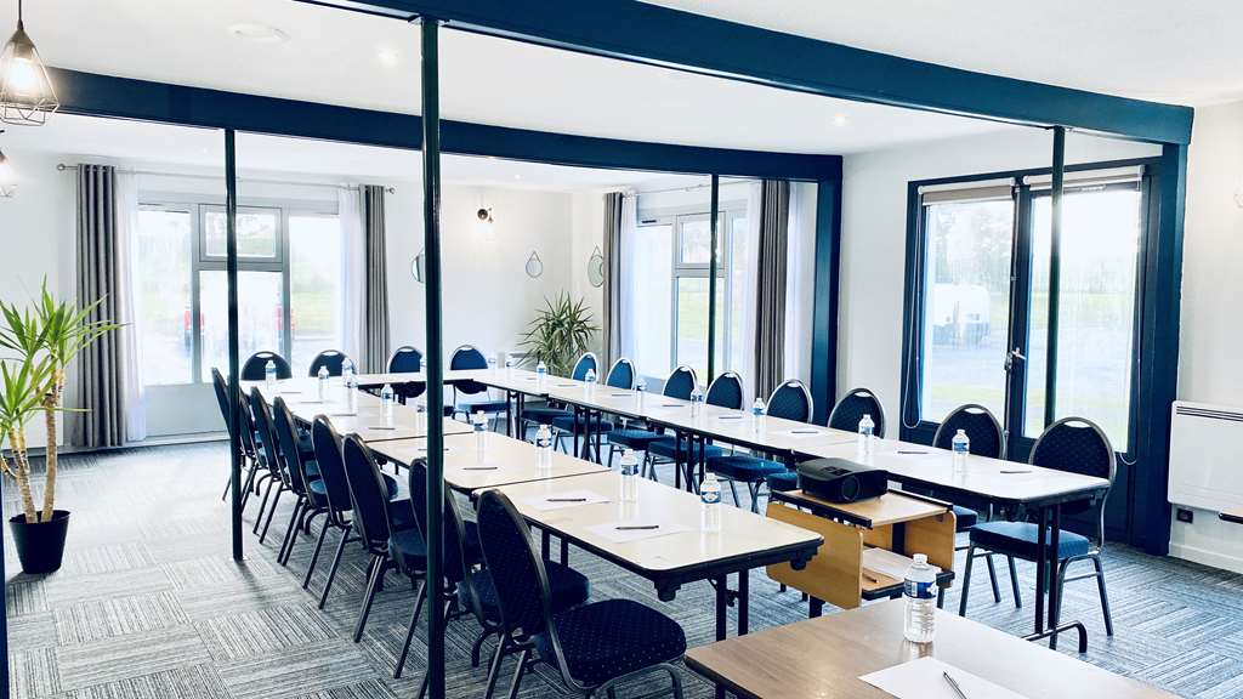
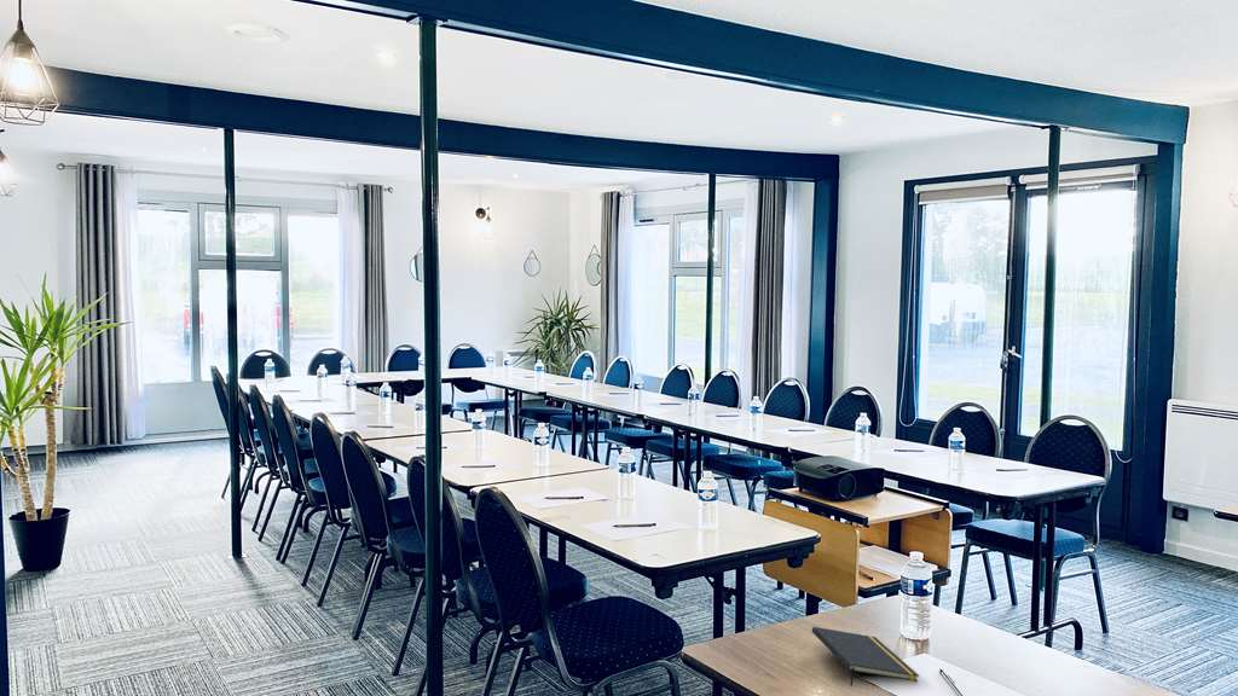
+ notepad [811,626,920,688]
